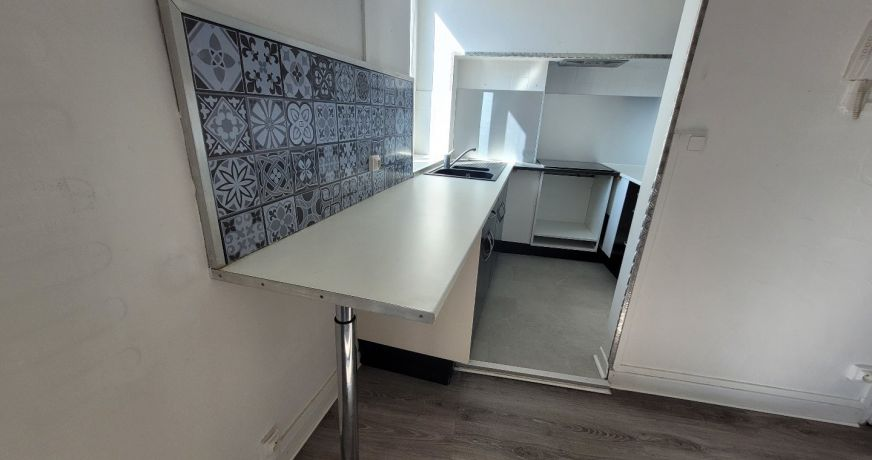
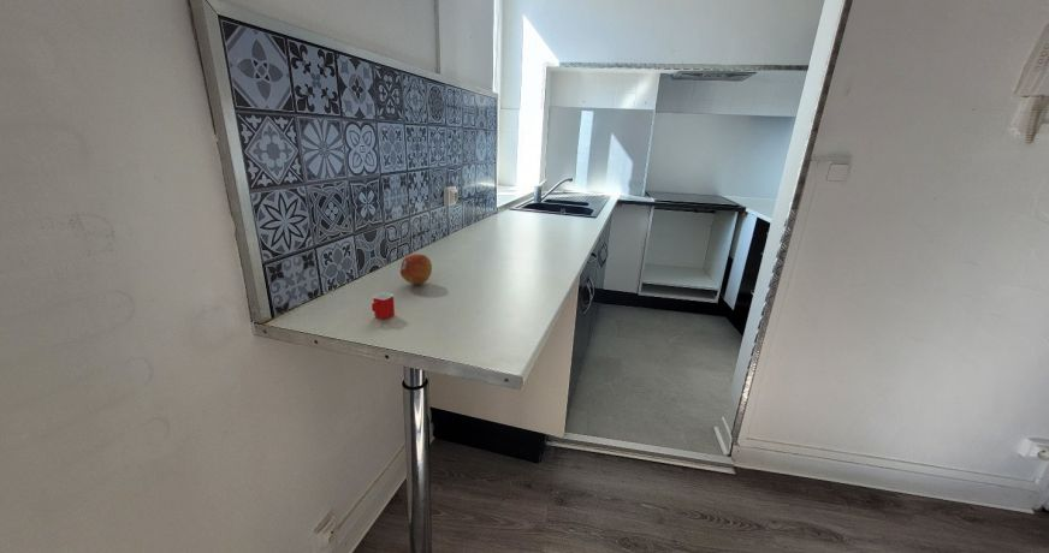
+ mug [371,291,396,320]
+ fruit [399,252,433,286]
